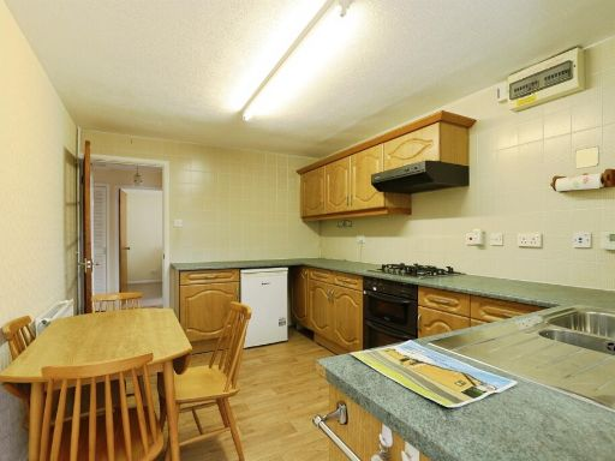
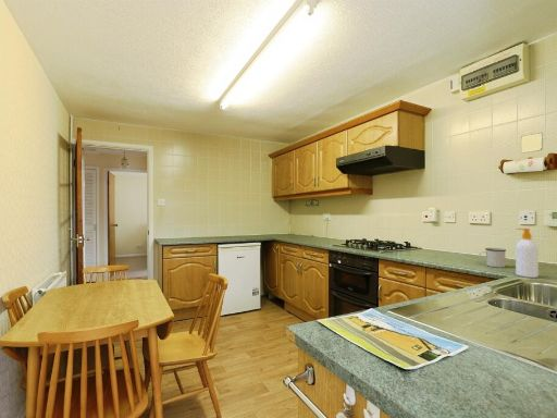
+ soap bottle [515,228,540,279]
+ mug [478,247,507,269]
